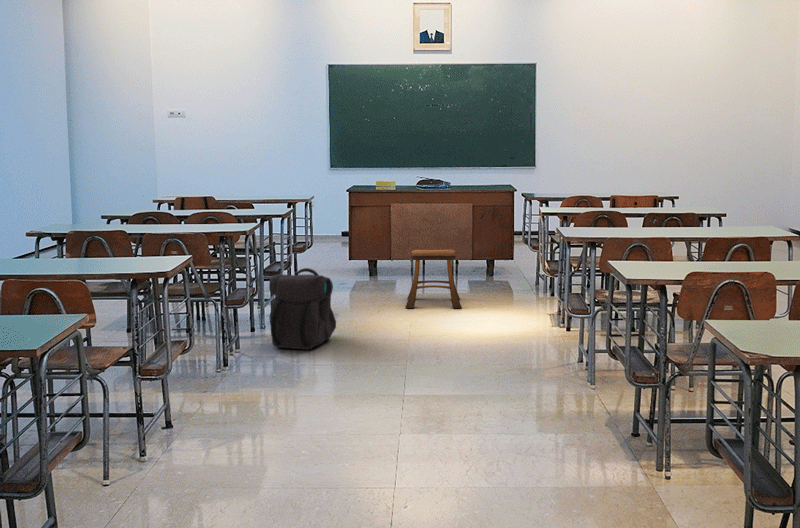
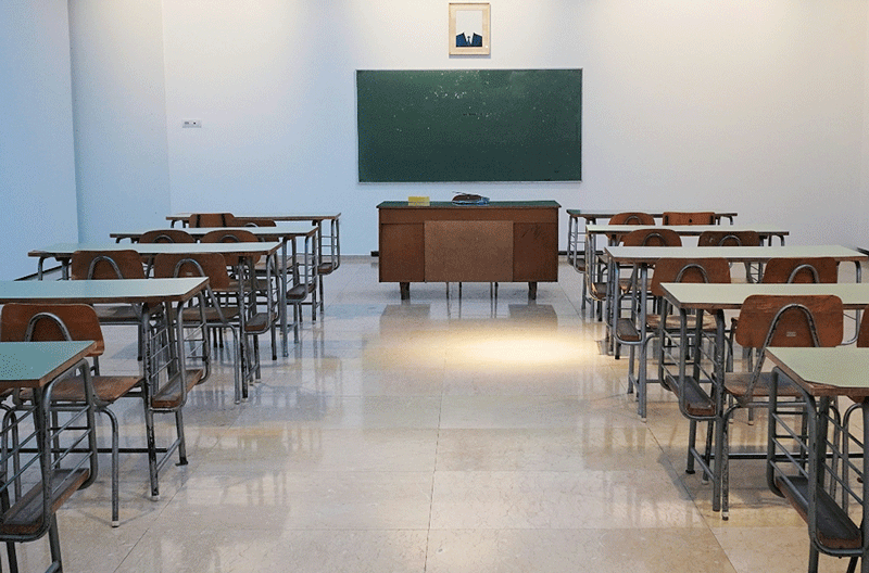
- stool [405,249,463,309]
- backpack [268,267,337,350]
